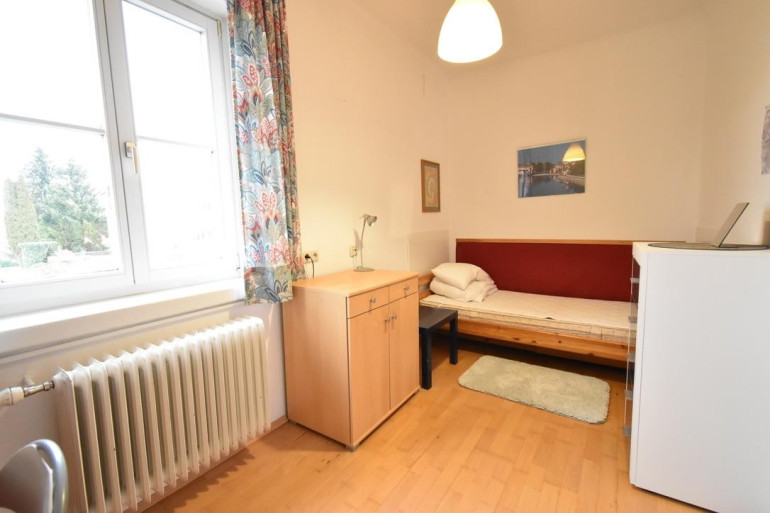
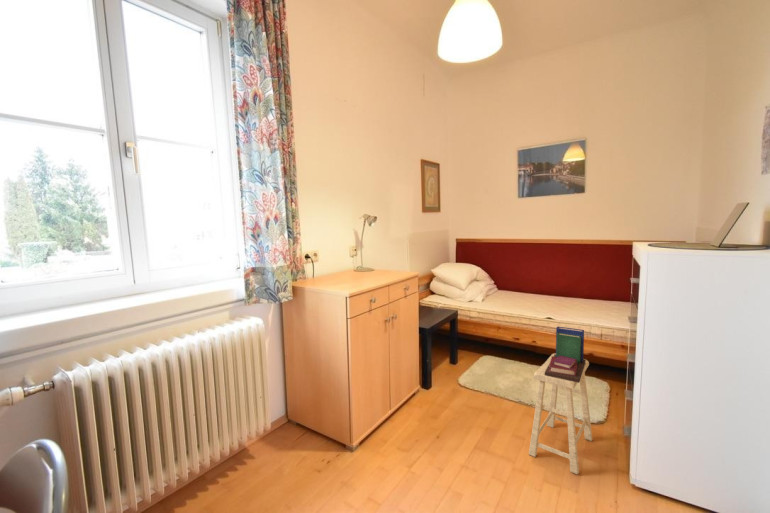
+ book [545,326,586,384]
+ footstool [528,352,593,475]
